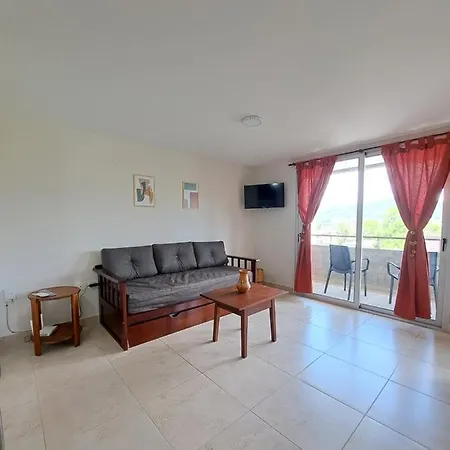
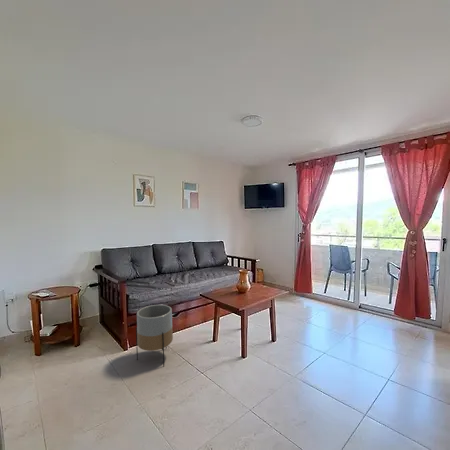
+ planter [135,304,174,368]
